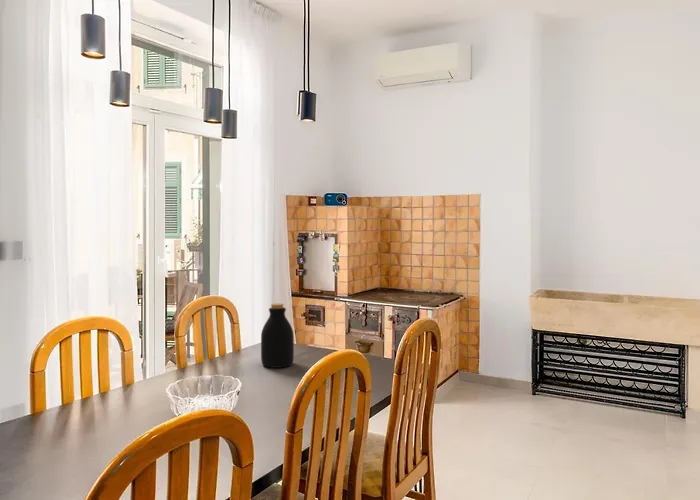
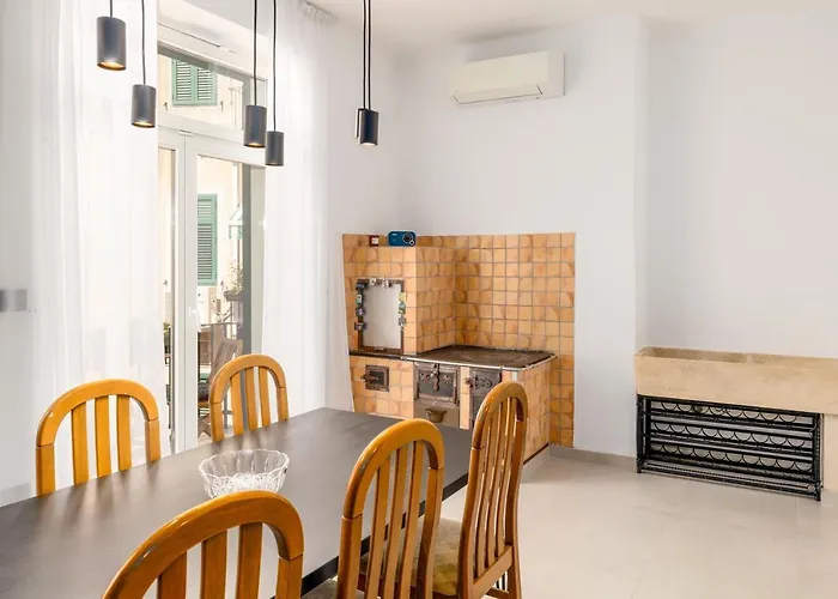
- bottle [260,302,295,369]
